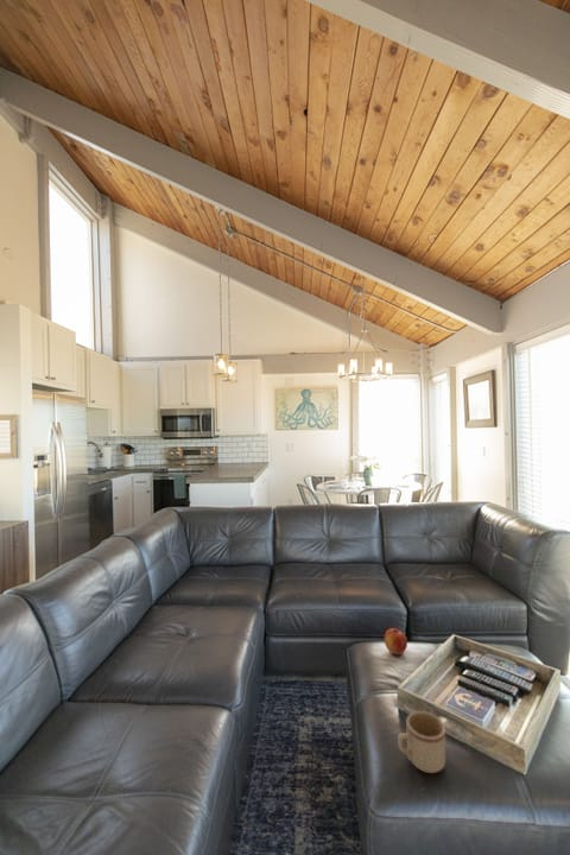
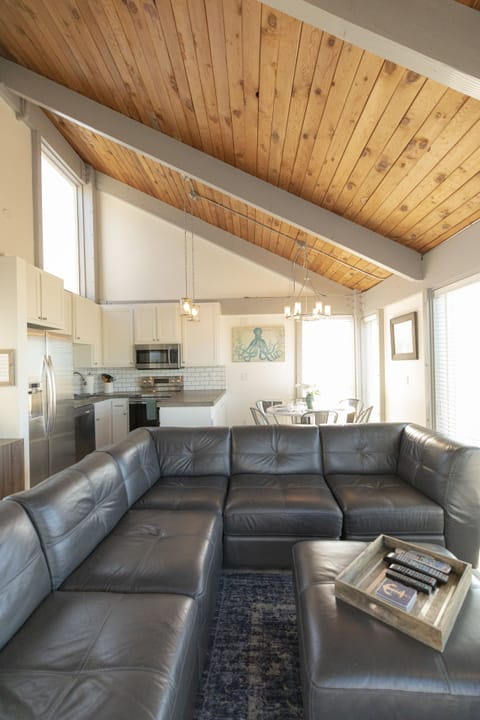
- mug [397,710,446,774]
- apple [384,626,408,656]
